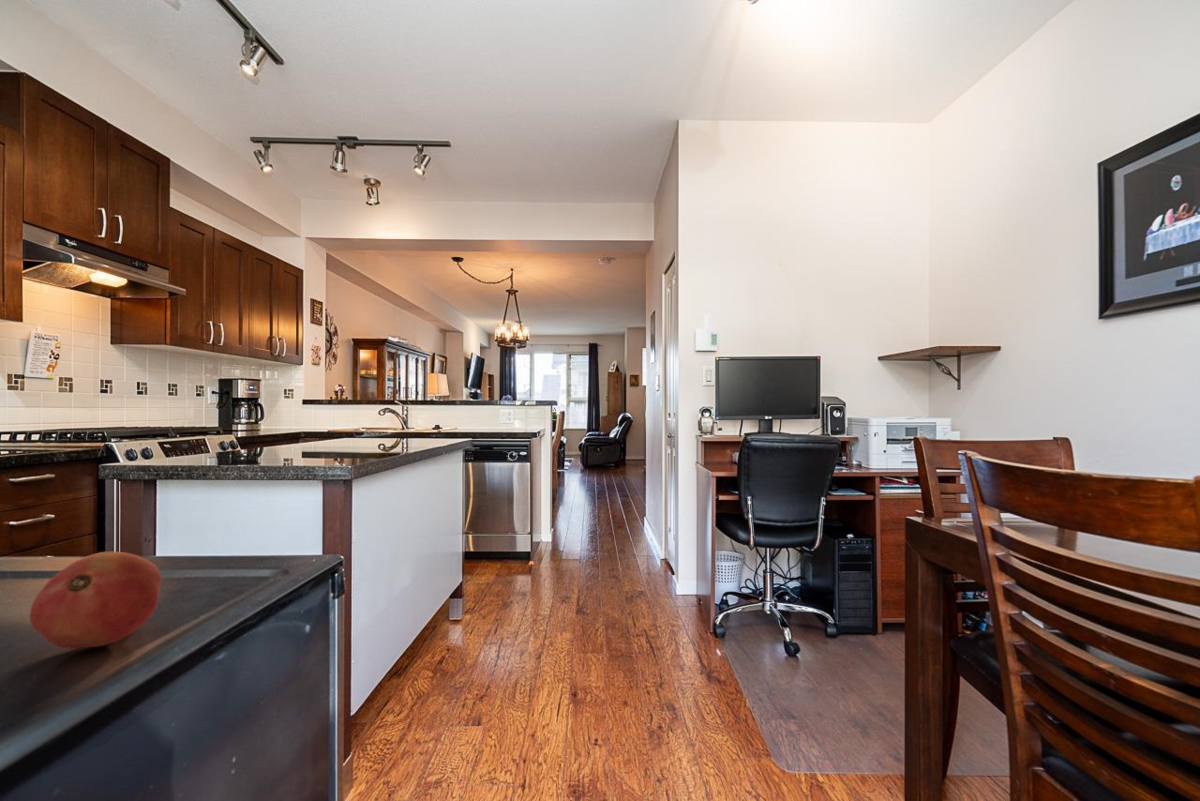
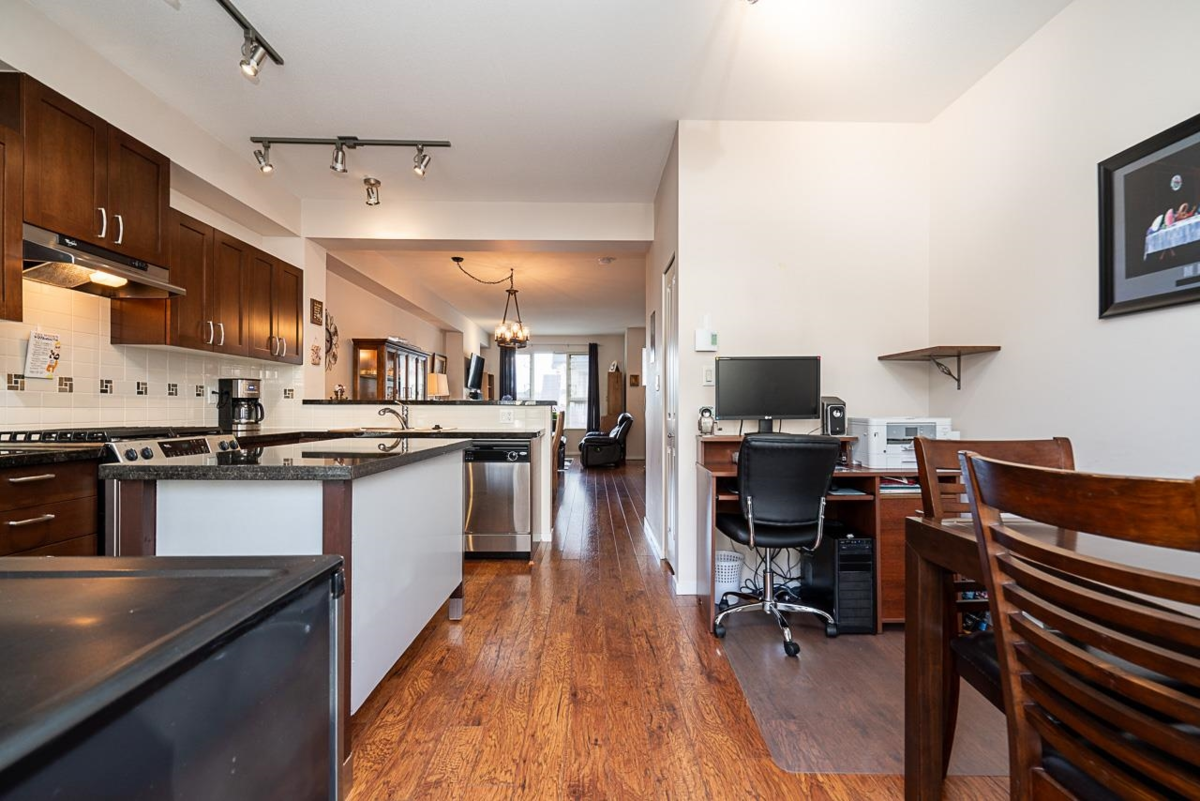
- fruit [29,551,162,650]
